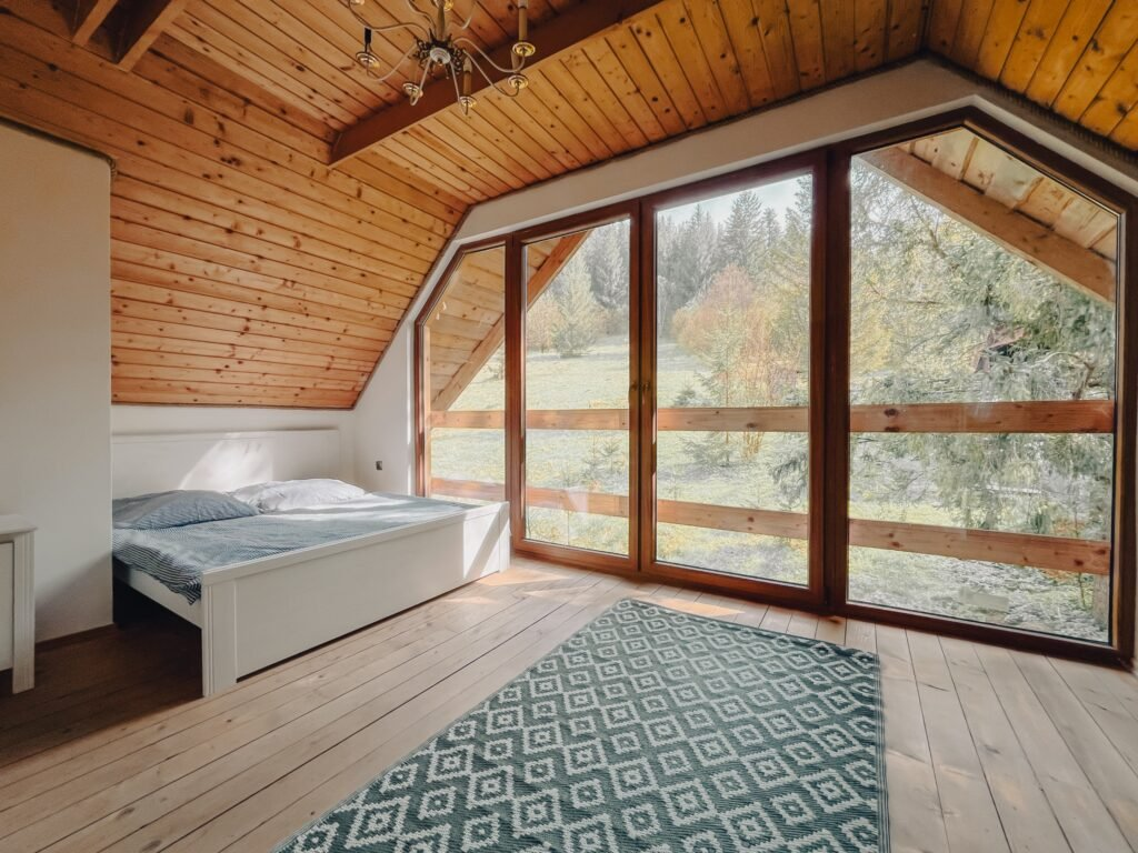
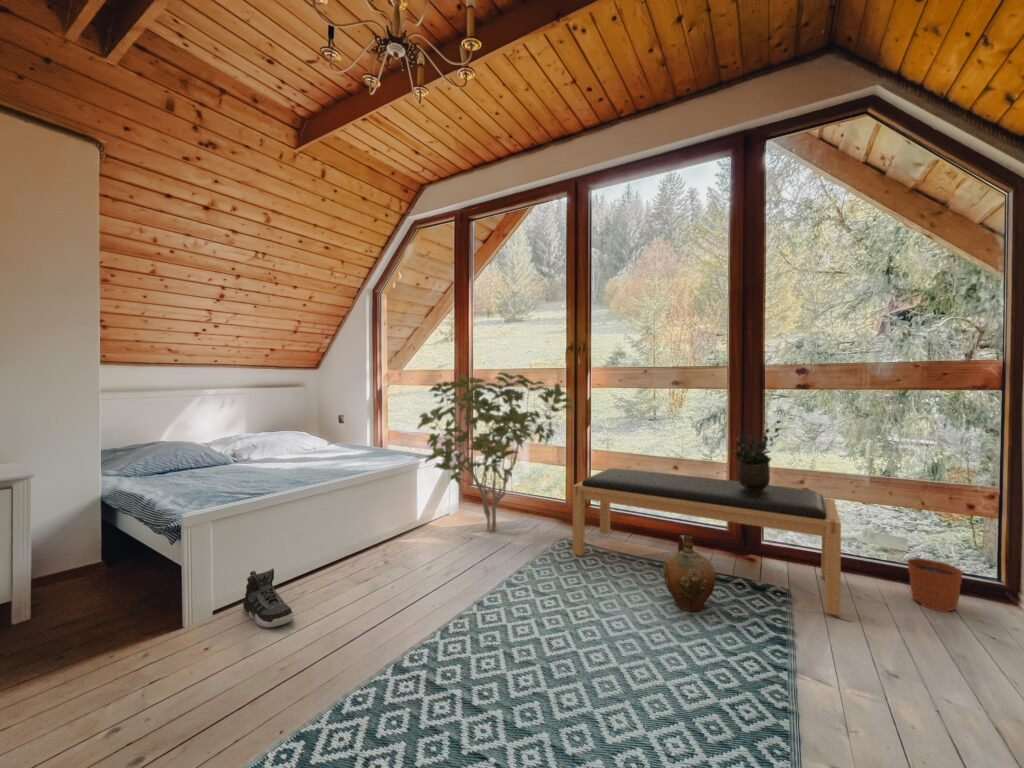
+ shrub [416,372,575,533]
+ sneaker [241,568,295,629]
+ potted plant [732,419,782,491]
+ plant pot [906,543,964,613]
+ ceramic jug [662,534,716,612]
+ bench [572,467,842,617]
